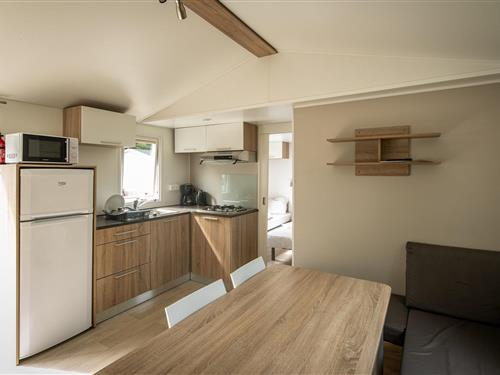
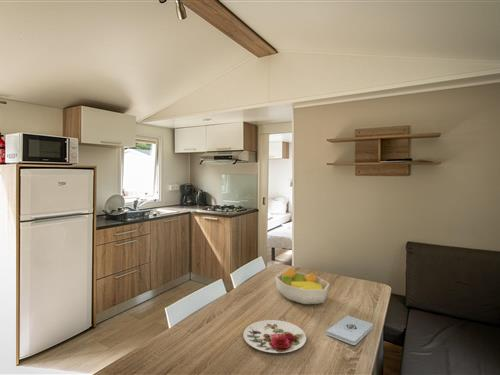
+ fruit bowl [275,267,331,305]
+ plate [242,319,307,354]
+ notepad [325,314,374,346]
